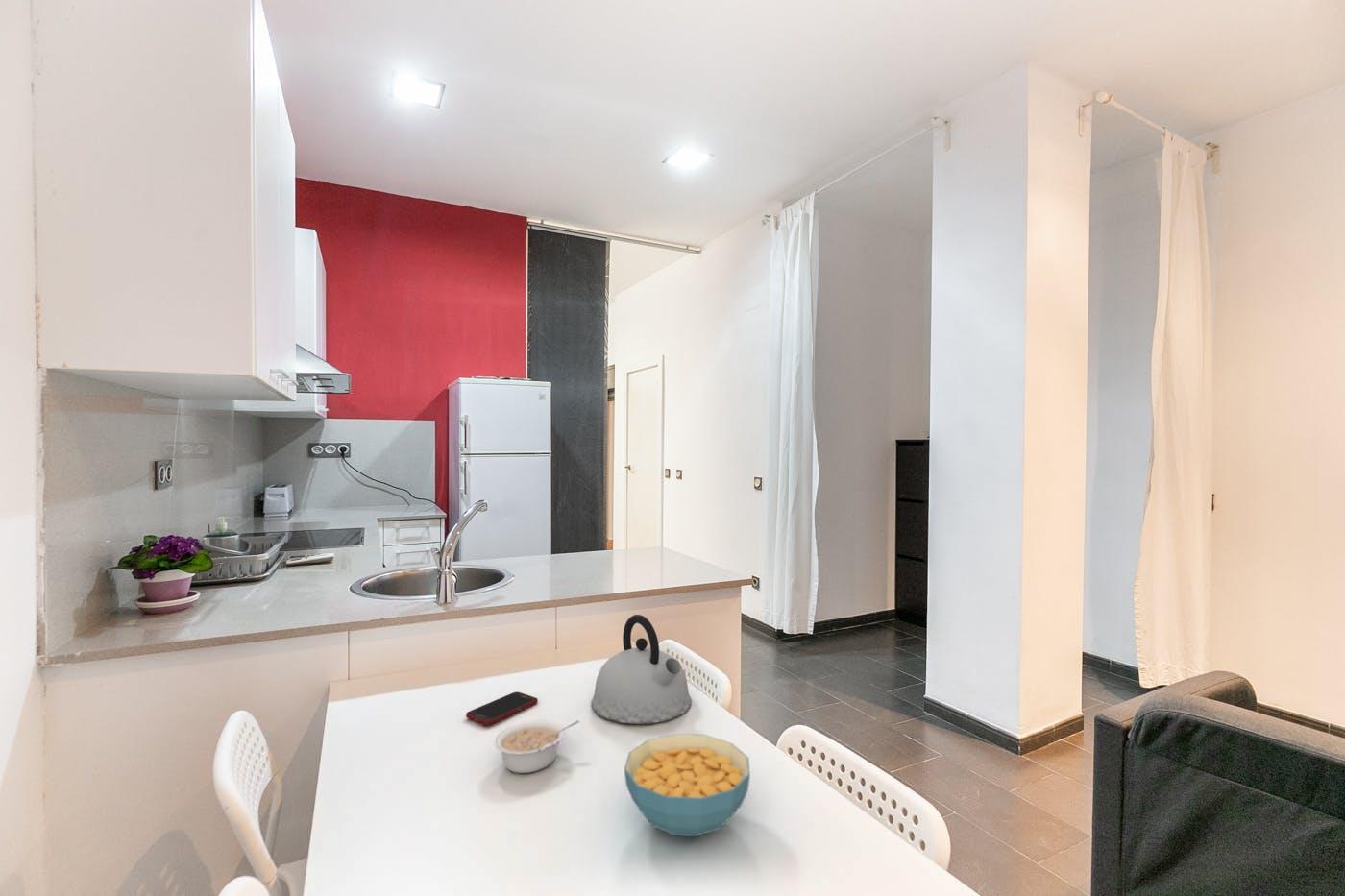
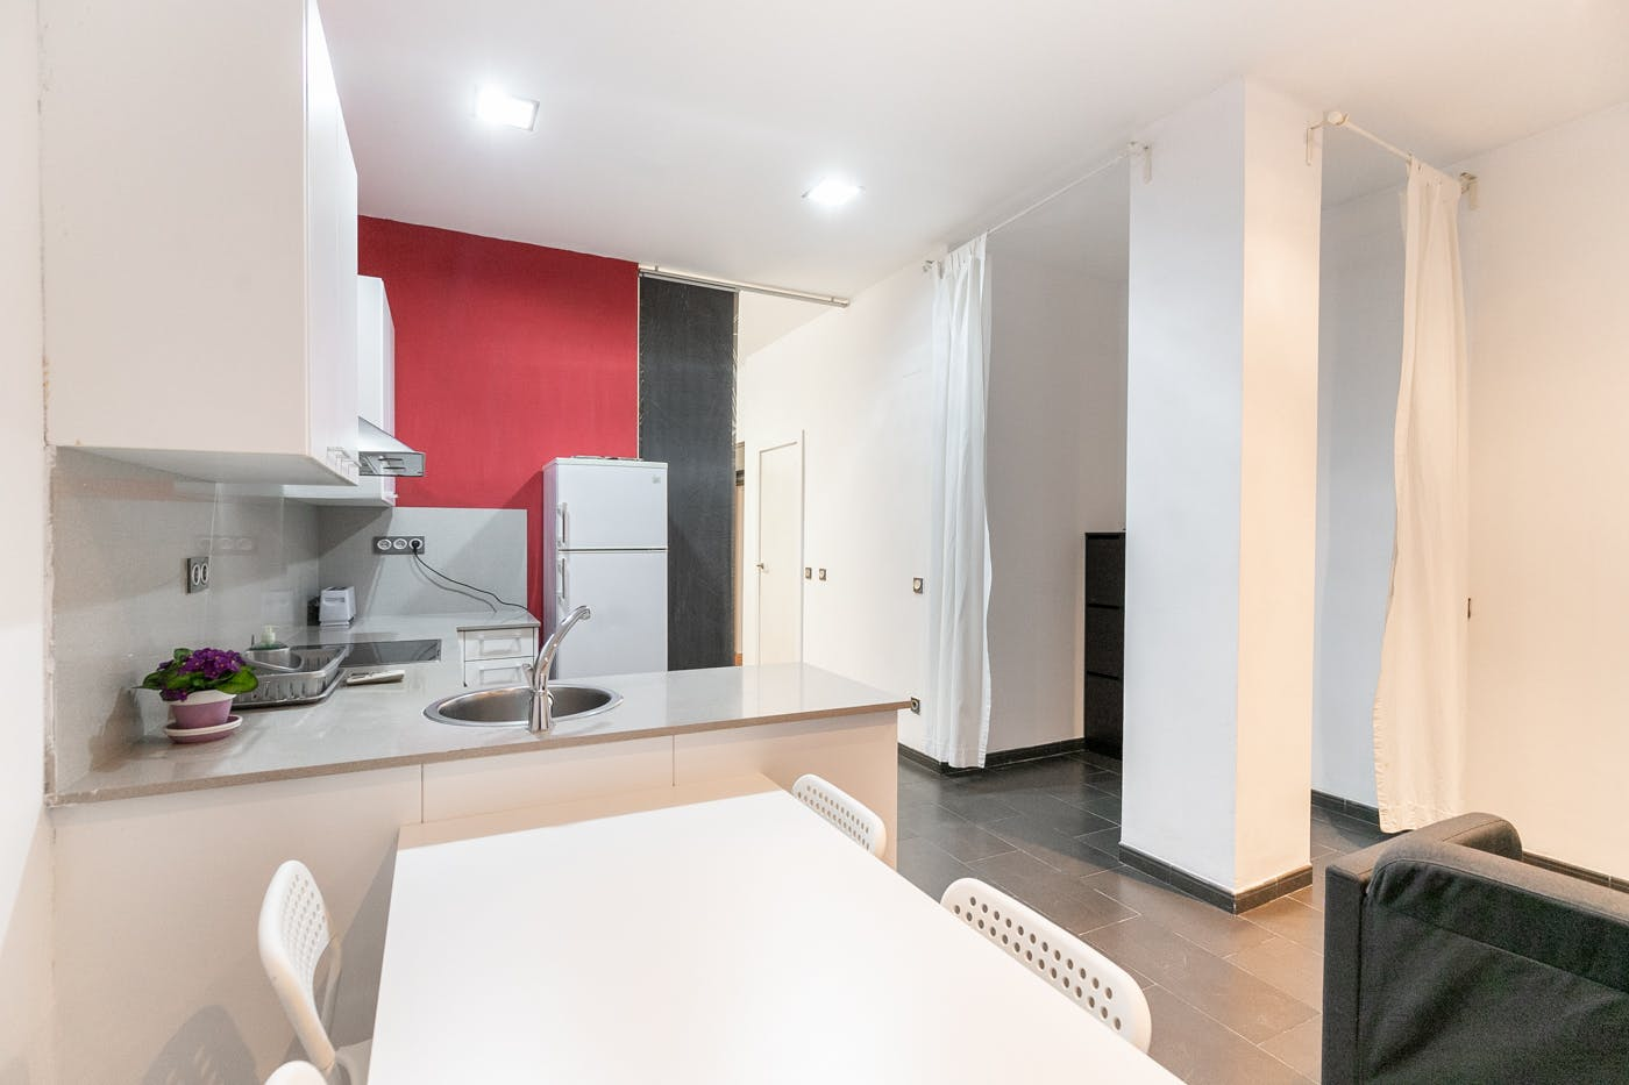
- kettle [591,614,692,725]
- cereal bowl [624,733,751,837]
- cell phone [465,690,539,726]
- legume [494,718,580,774]
